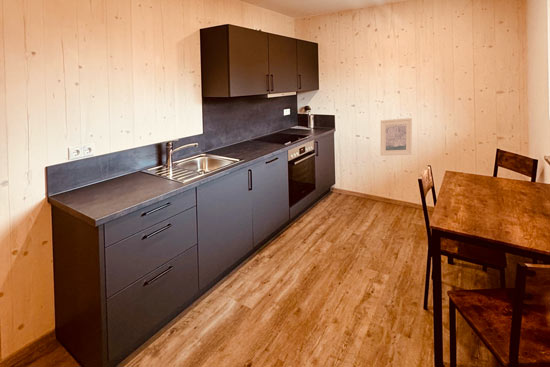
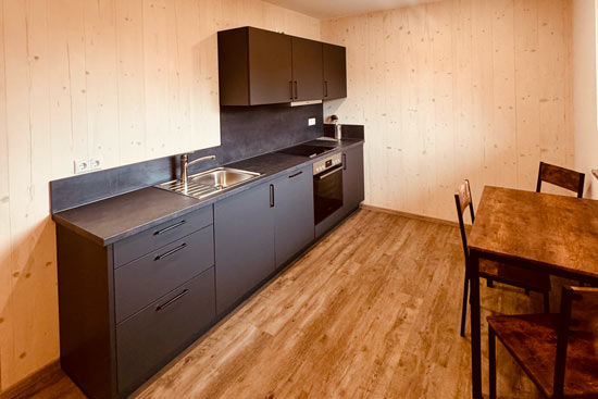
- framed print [380,117,413,157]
